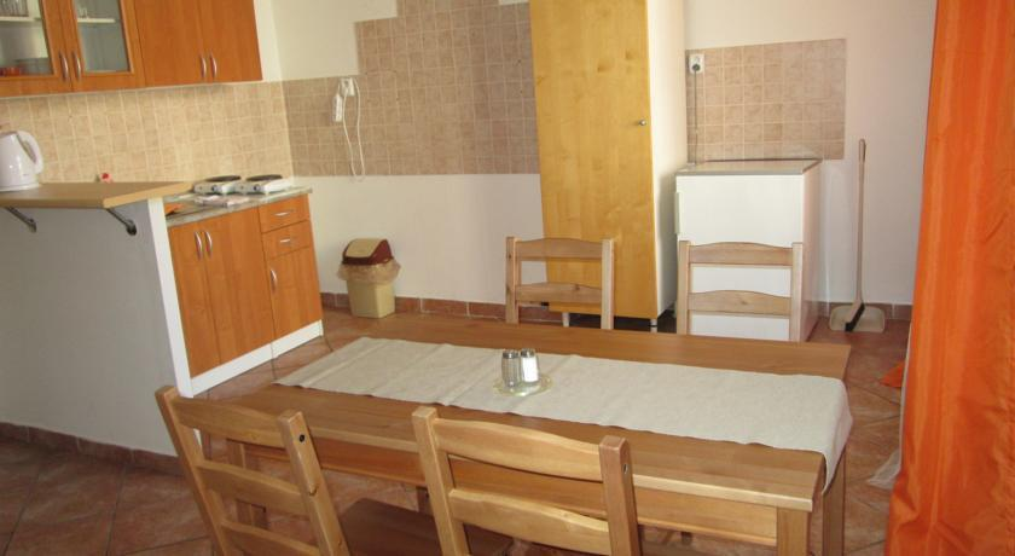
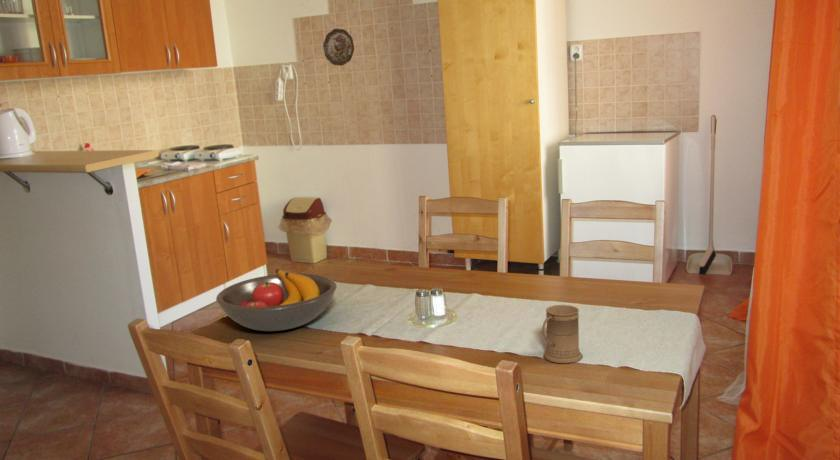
+ decorative plate [322,28,355,67]
+ fruit bowl [215,268,338,332]
+ mug [541,304,584,364]
